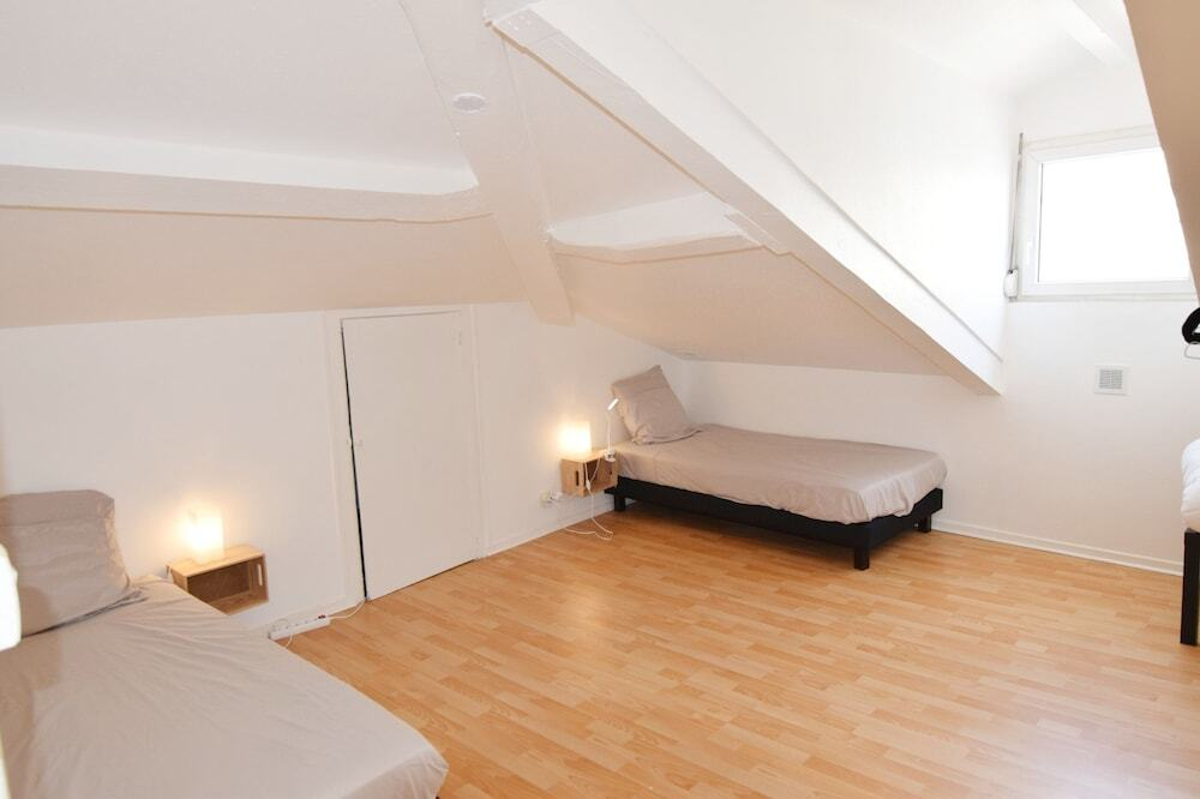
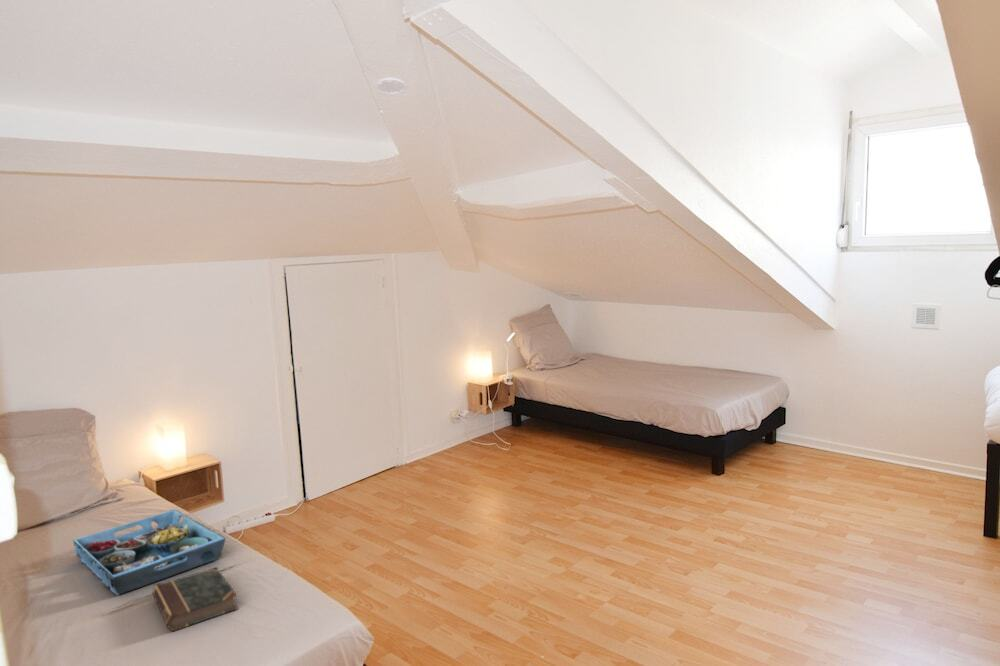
+ serving tray [72,508,227,596]
+ book [151,566,239,632]
